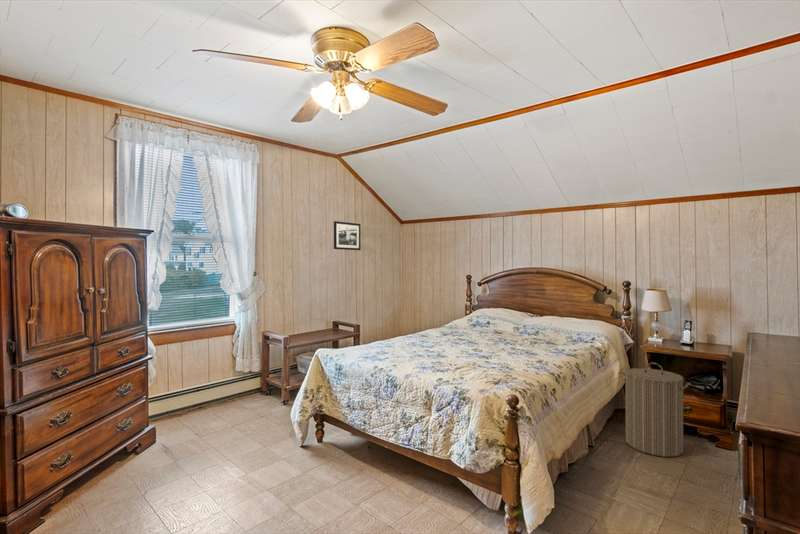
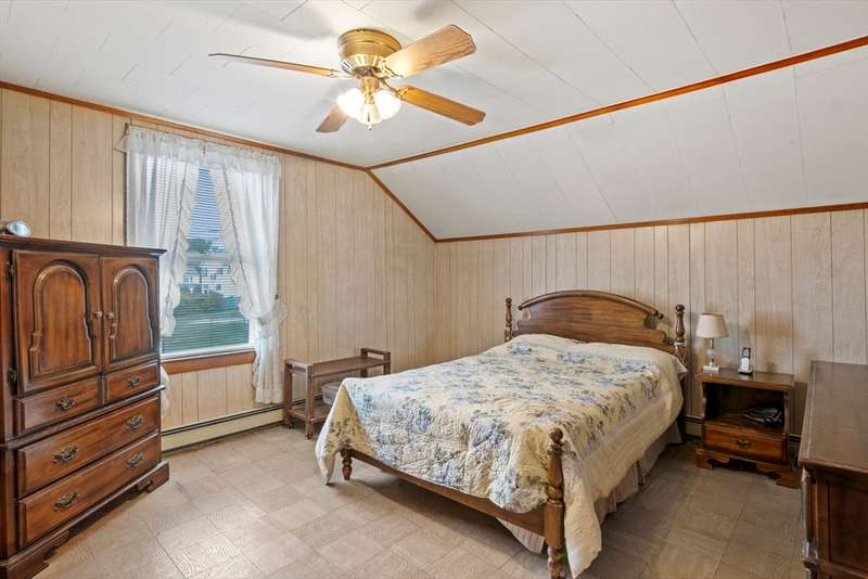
- picture frame [333,220,362,251]
- laundry hamper [618,362,692,458]
